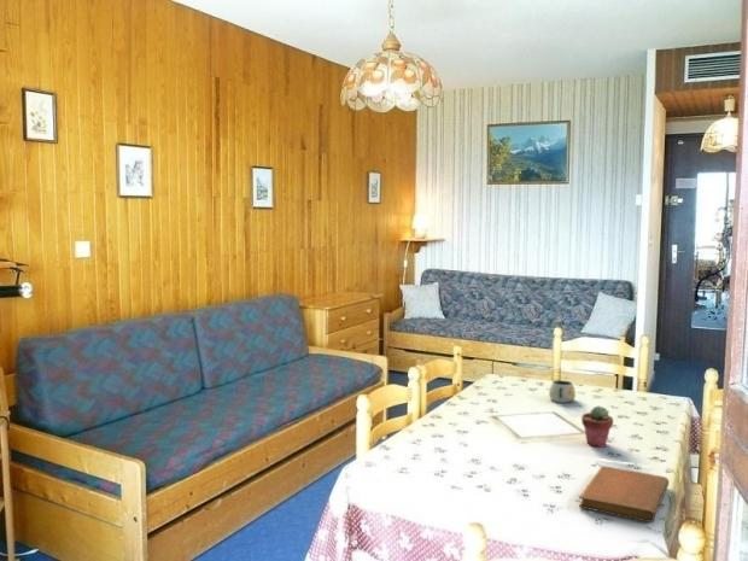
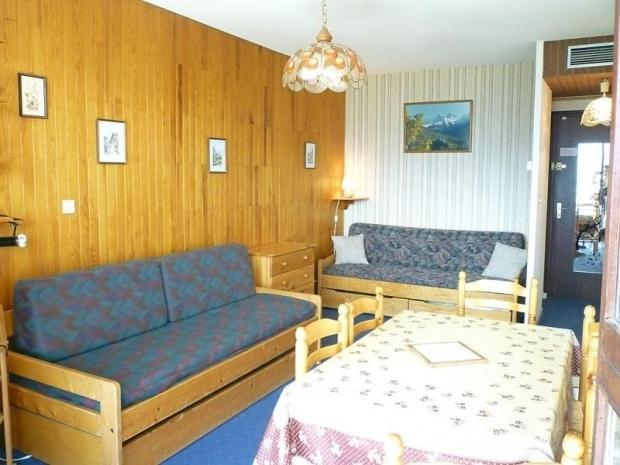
- potted succulent [580,404,614,449]
- notebook [578,464,671,524]
- mug [548,379,577,404]
